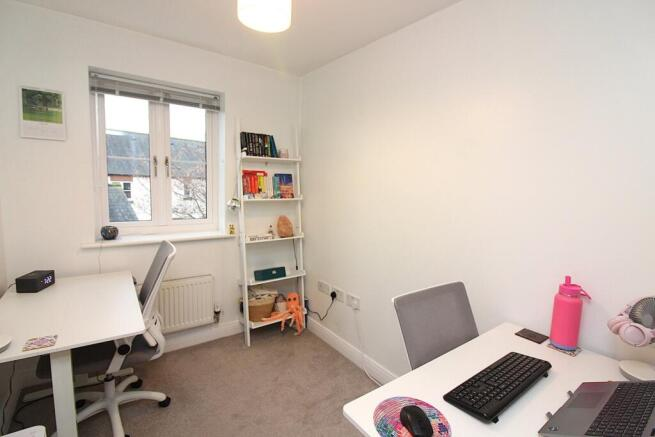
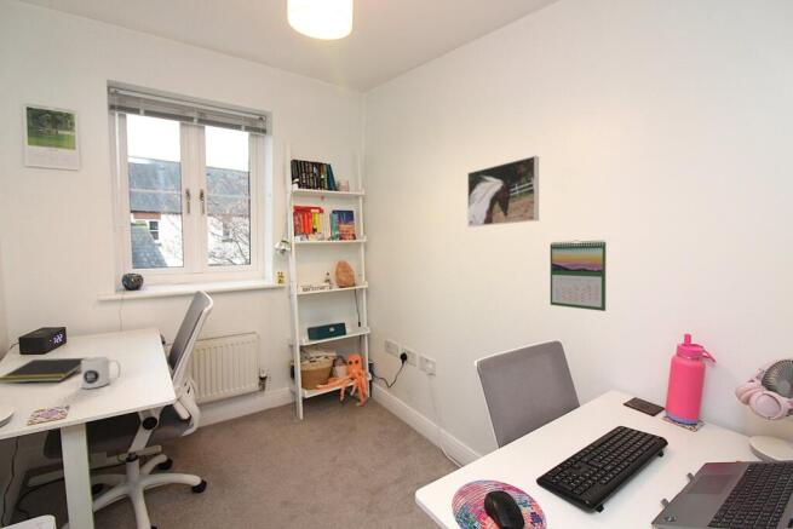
+ calendar [550,238,608,312]
+ notepad [0,357,87,384]
+ mug [80,355,122,390]
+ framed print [466,155,540,228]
